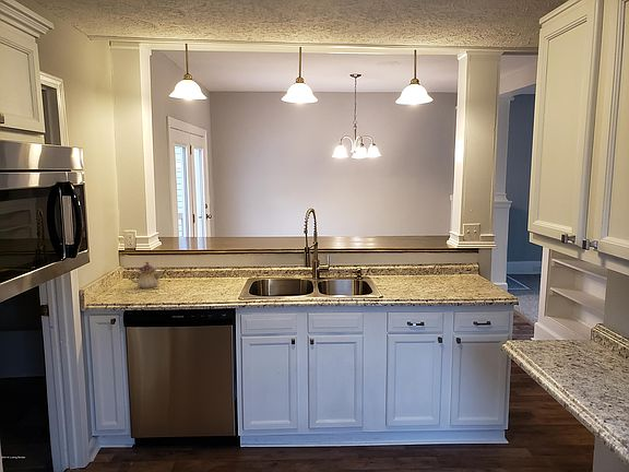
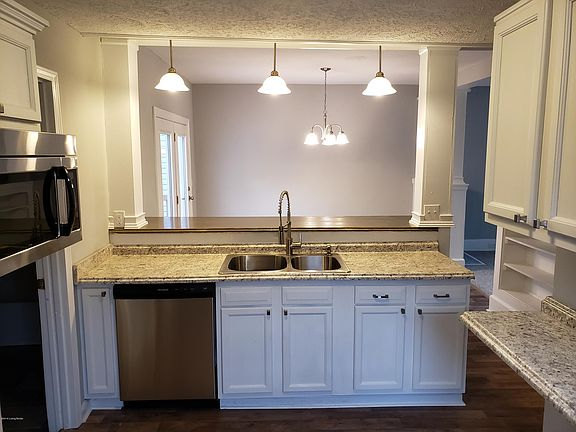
- teapot [129,261,164,290]
